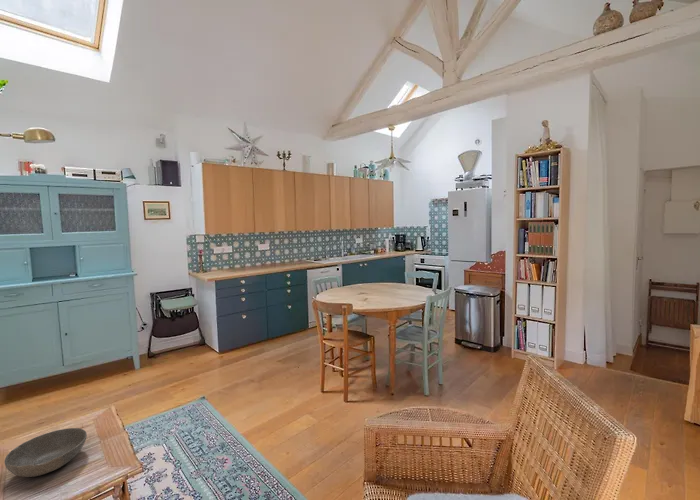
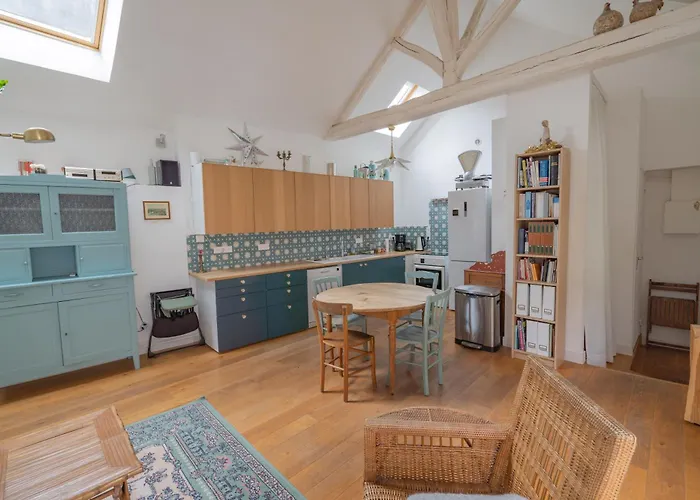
- bowl [3,427,88,478]
